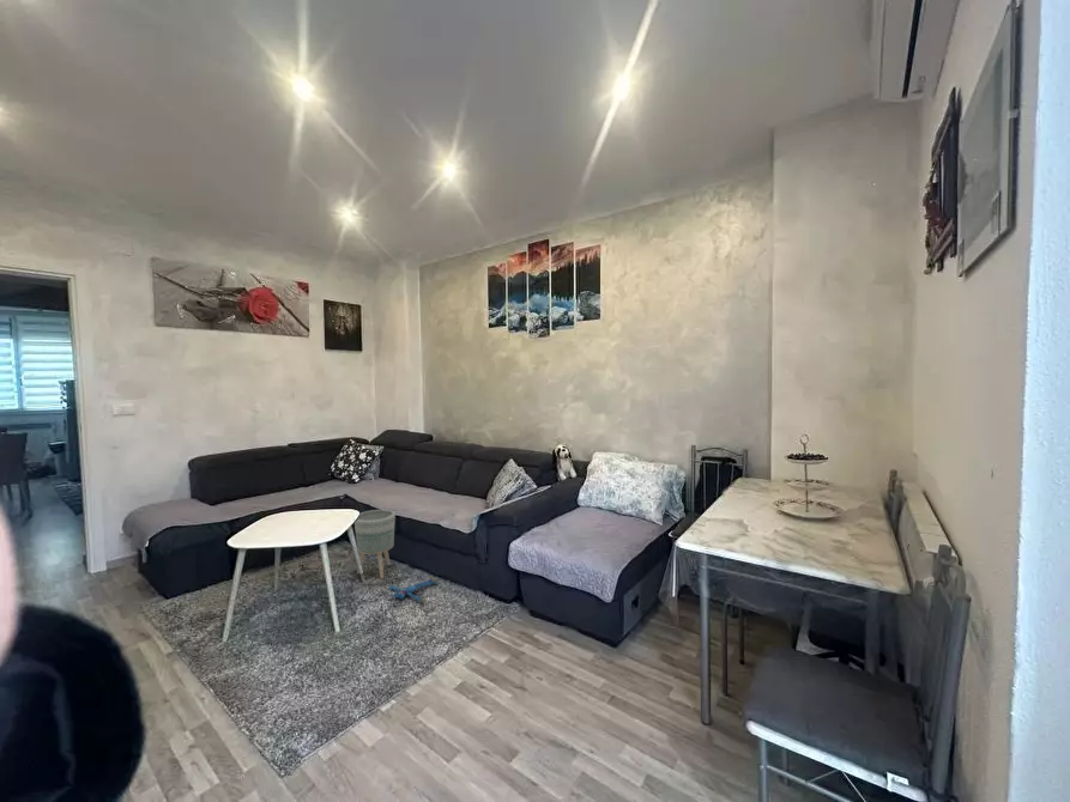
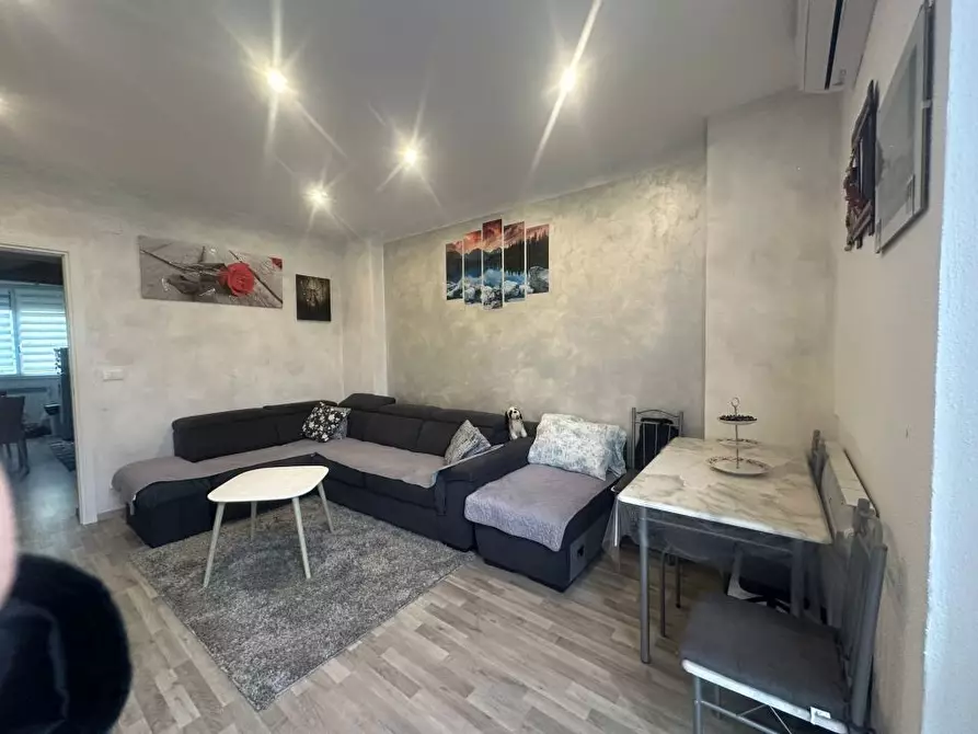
- plush toy [388,575,437,604]
- planter [353,509,397,579]
